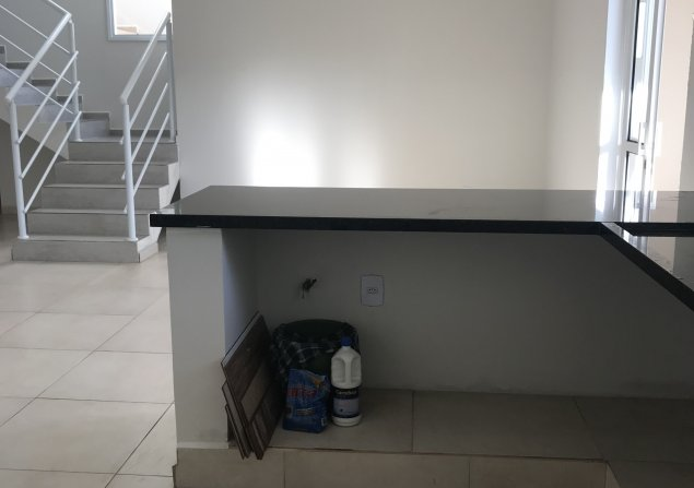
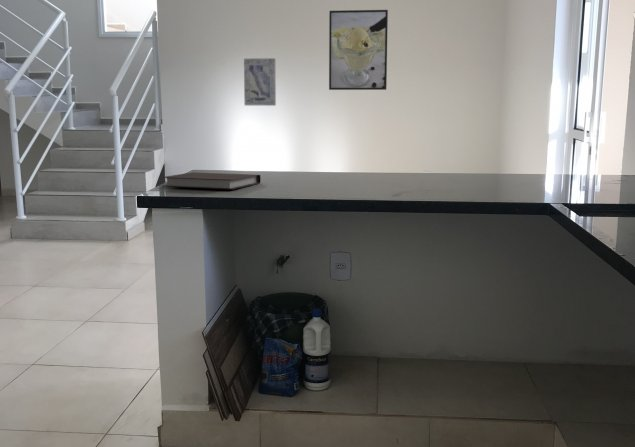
+ wall art [243,57,277,107]
+ notebook [162,171,261,191]
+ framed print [328,9,389,91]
